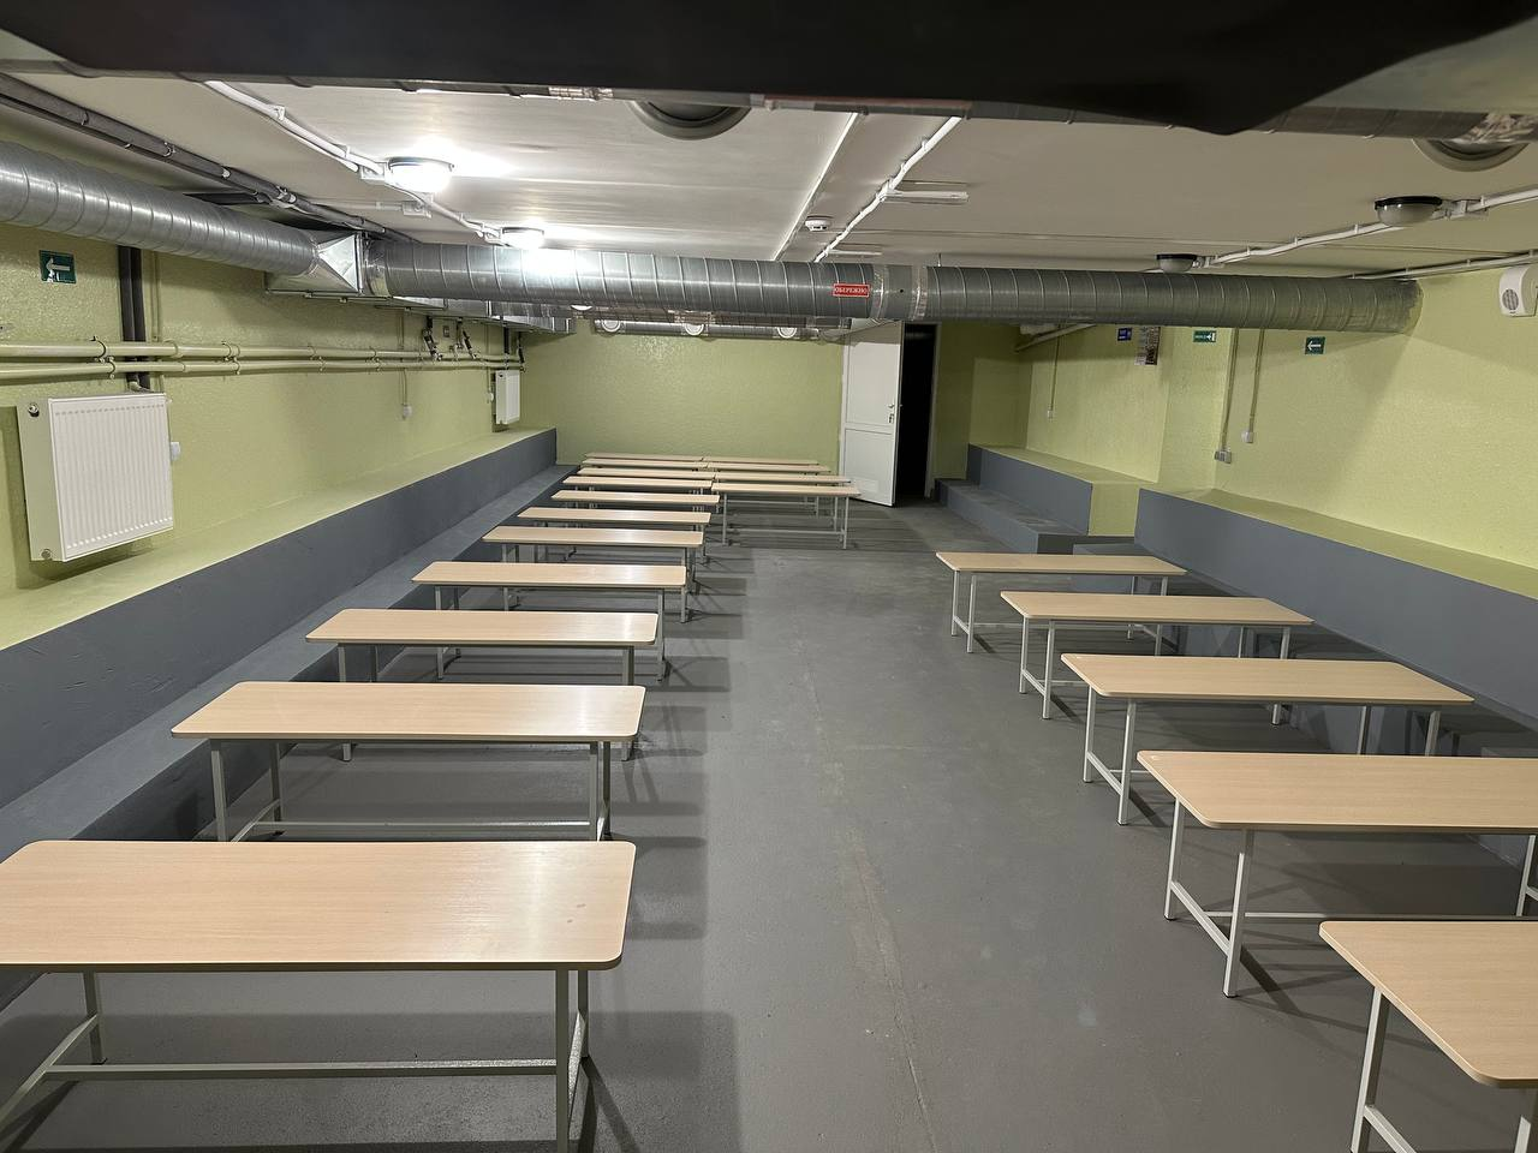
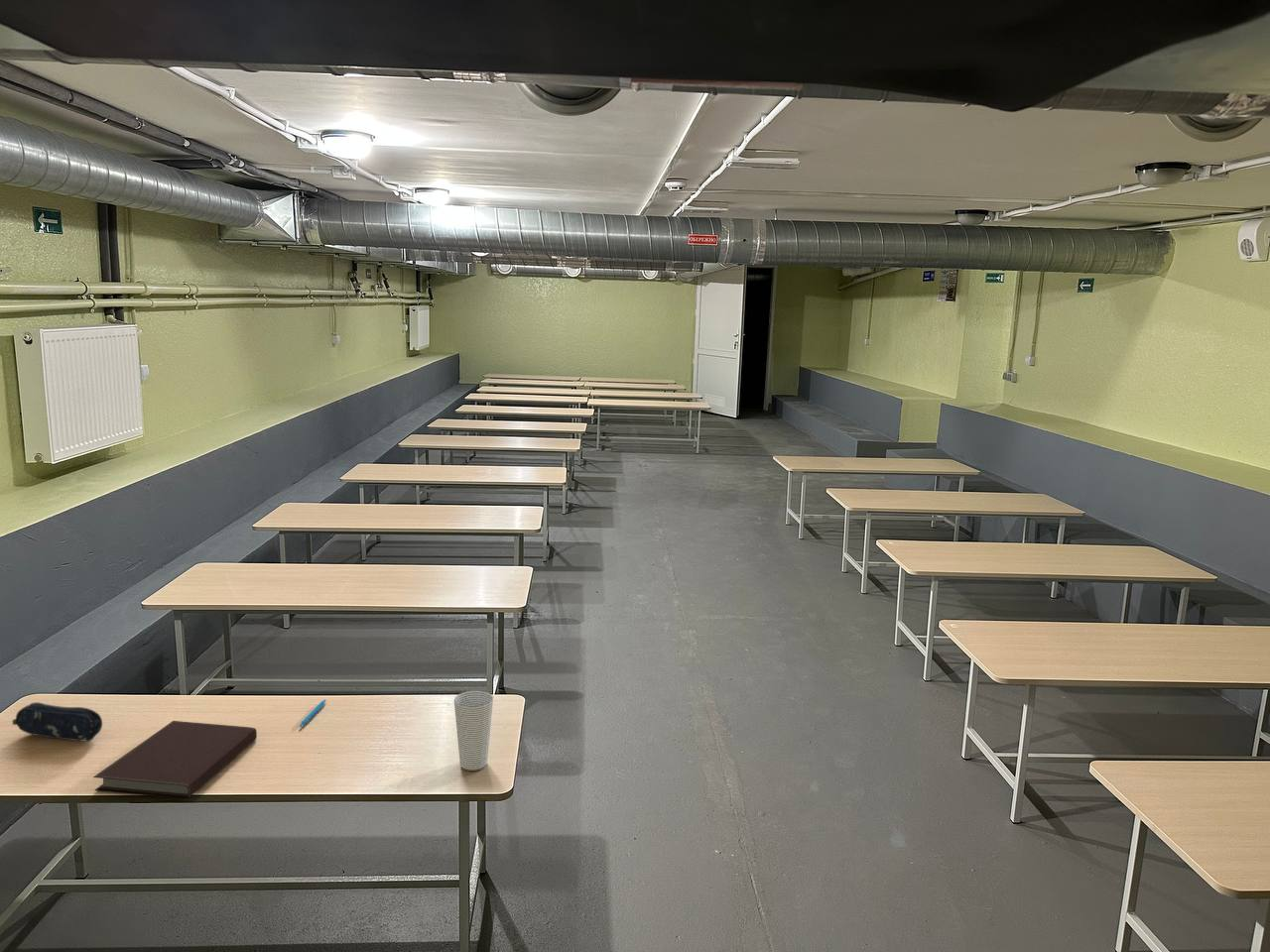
+ pencil case [11,701,103,743]
+ pen [299,698,326,728]
+ cup [453,689,494,772]
+ notebook [92,720,258,799]
